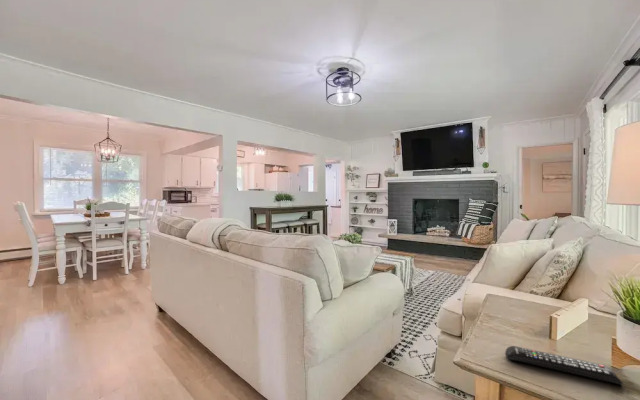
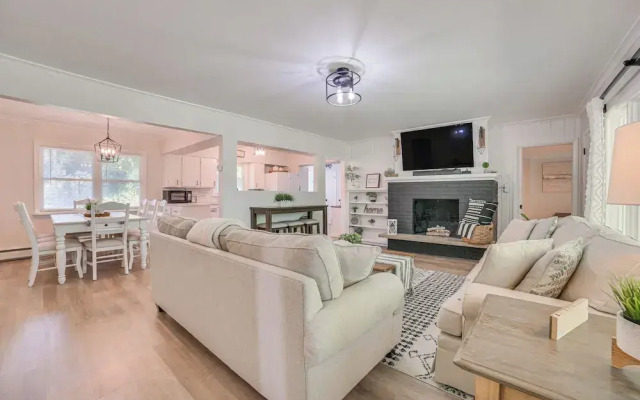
- remote control [505,345,624,386]
